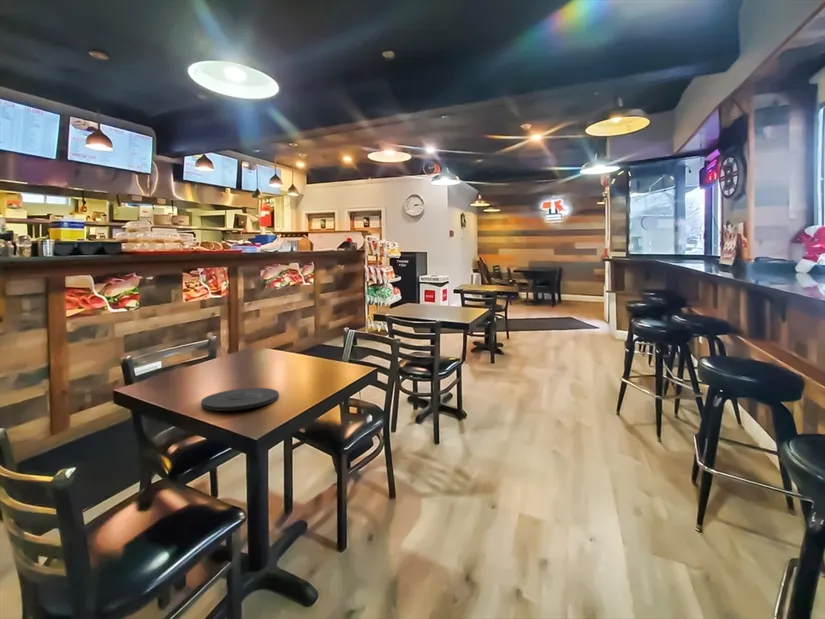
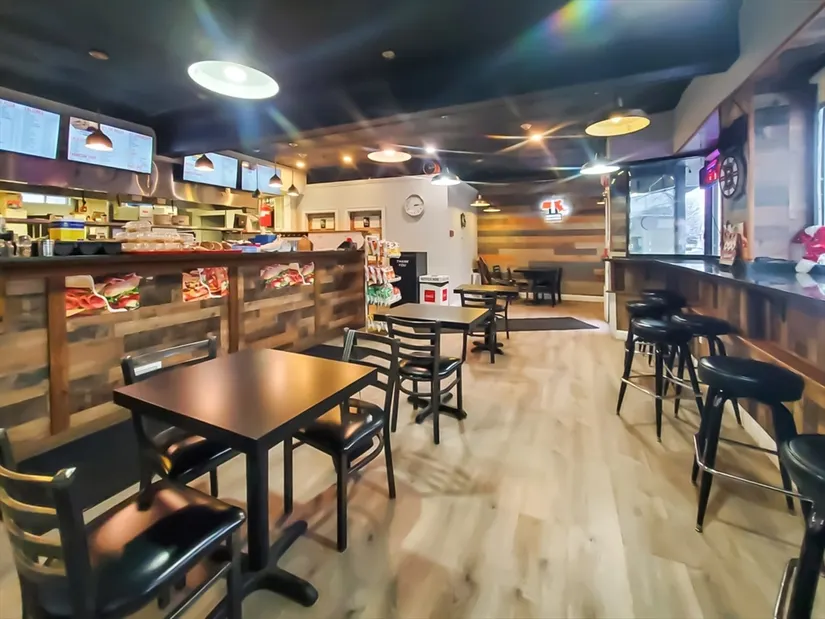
- plate [200,387,280,412]
